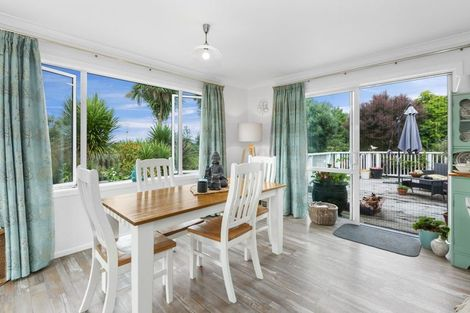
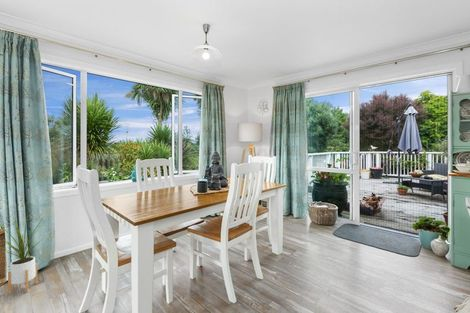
+ house plant [0,212,49,295]
